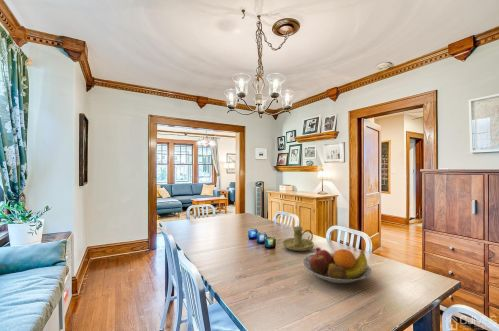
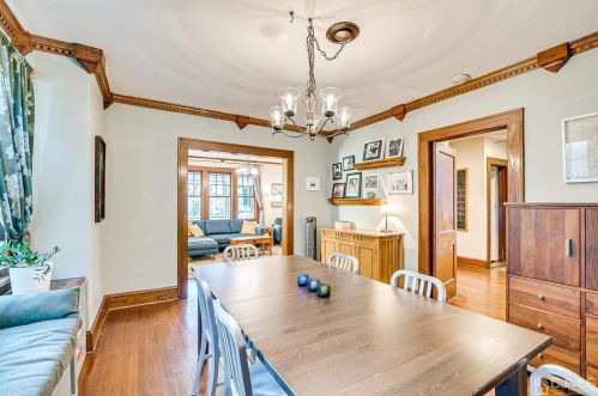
- candle holder [281,226,315,252]
- fruit bowl [302,246,372,284]
